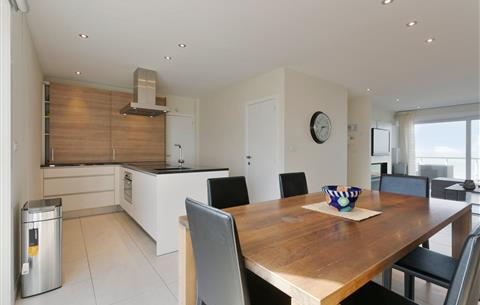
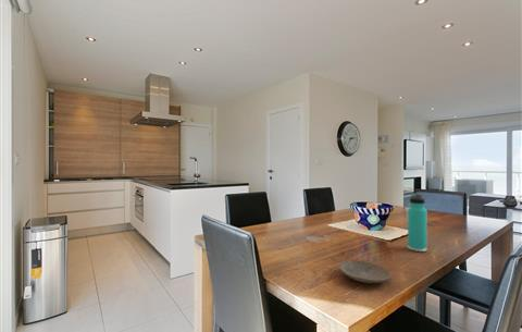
+ plate [337,260,391,284]
+ thermos bottle [407,193,428,253]
